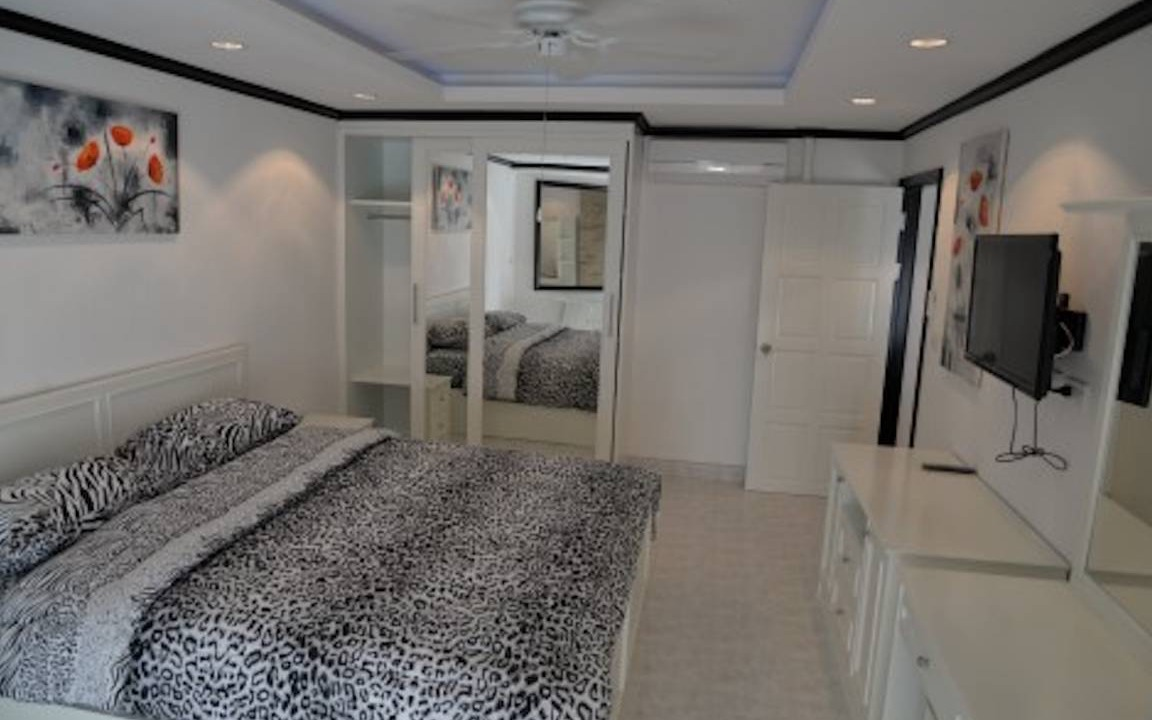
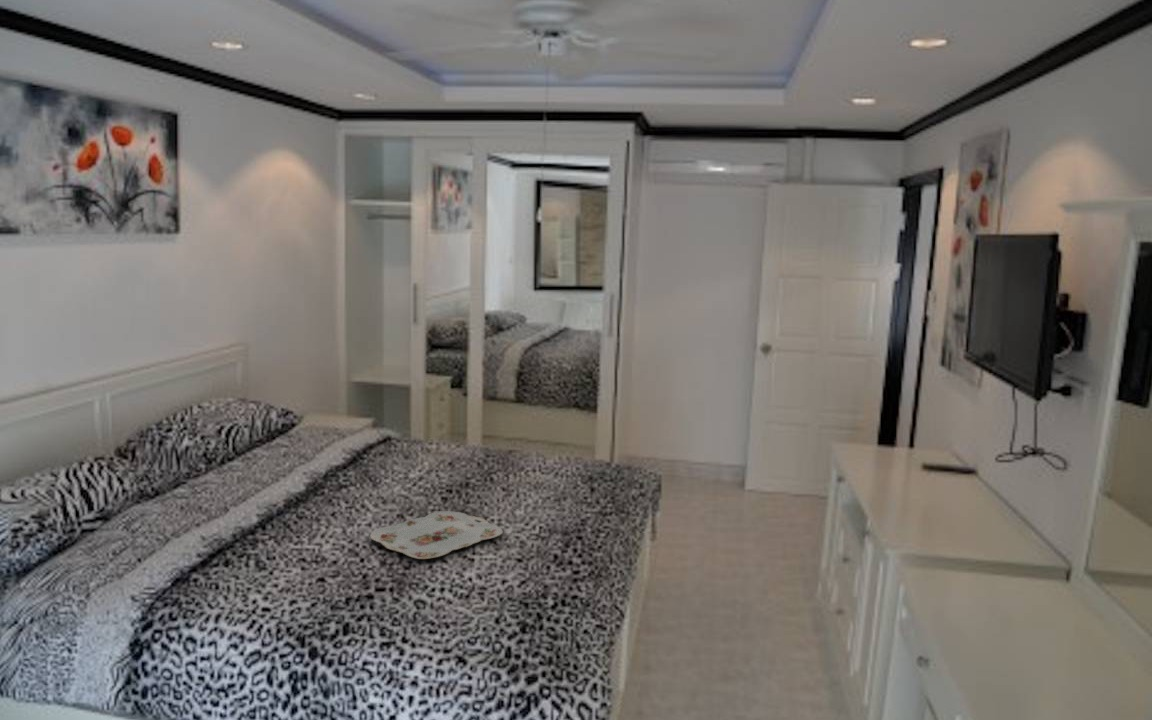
+ serving tray [369,510,504,560]
